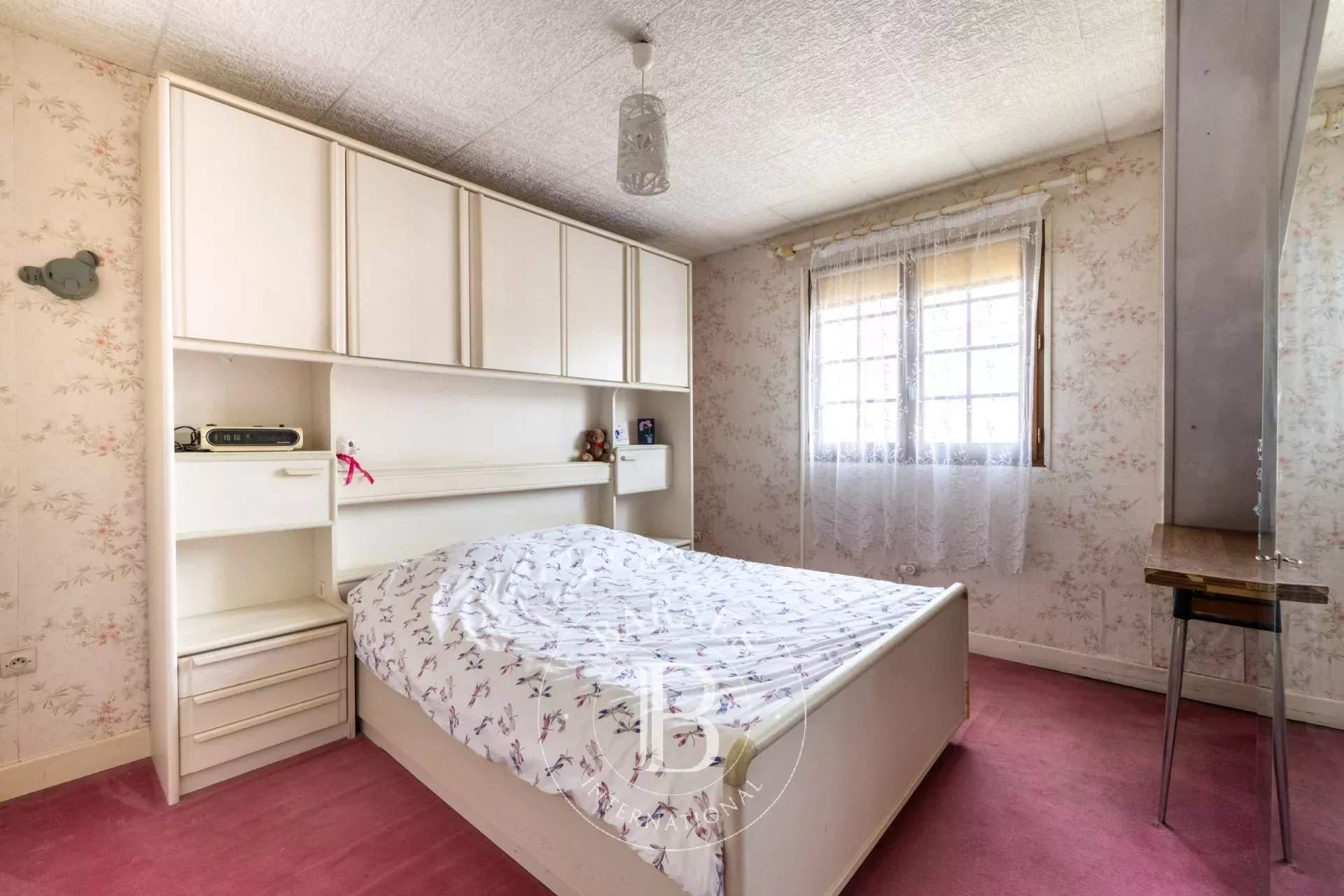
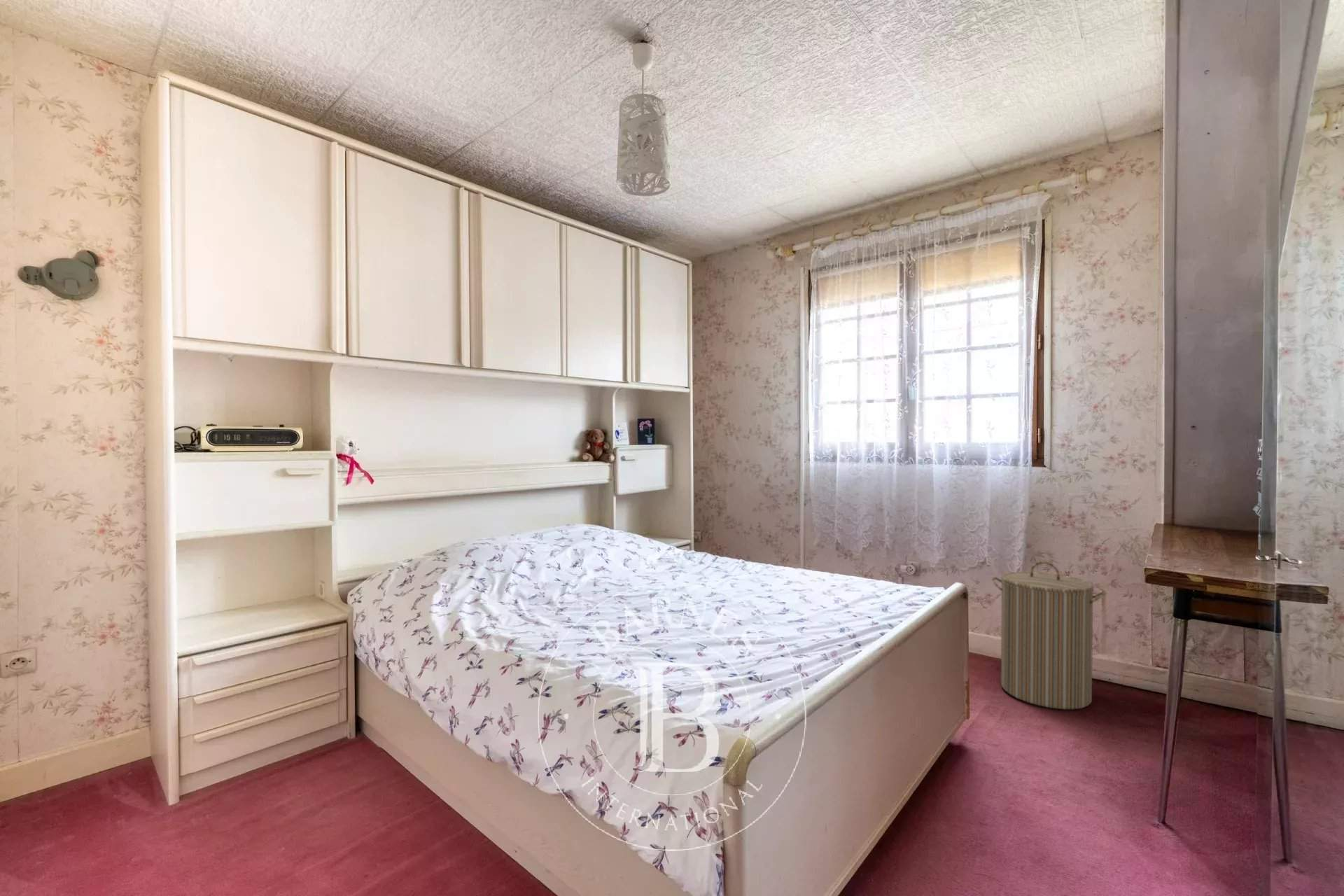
+ laundry hamper [991,561,1107,710]
